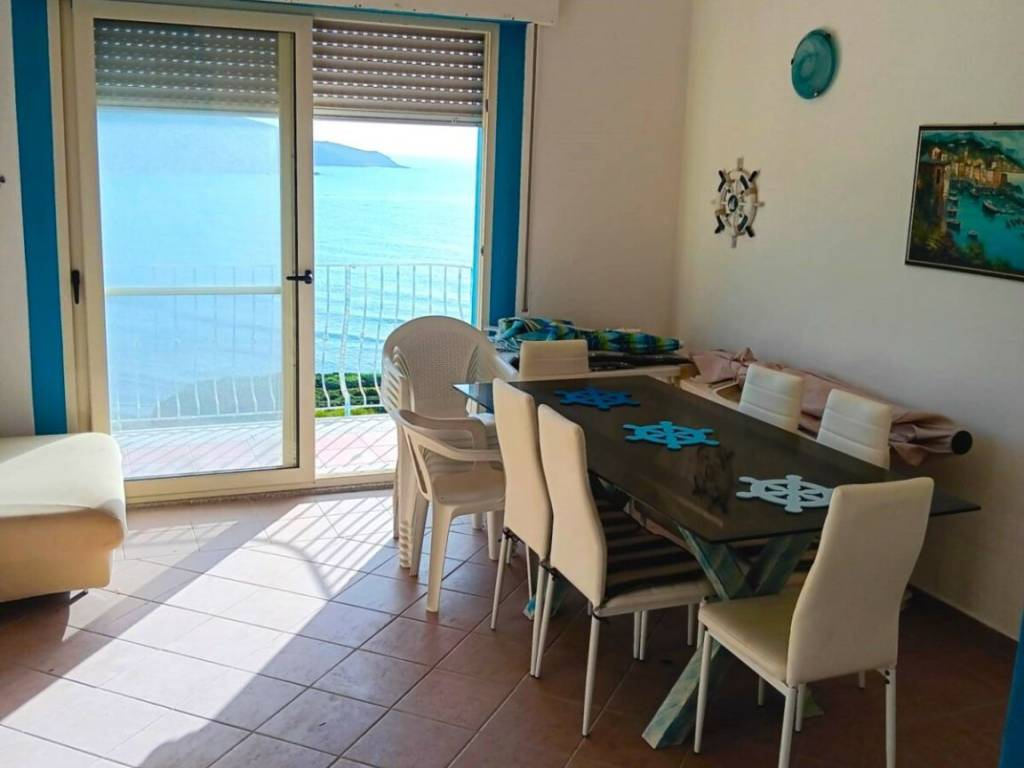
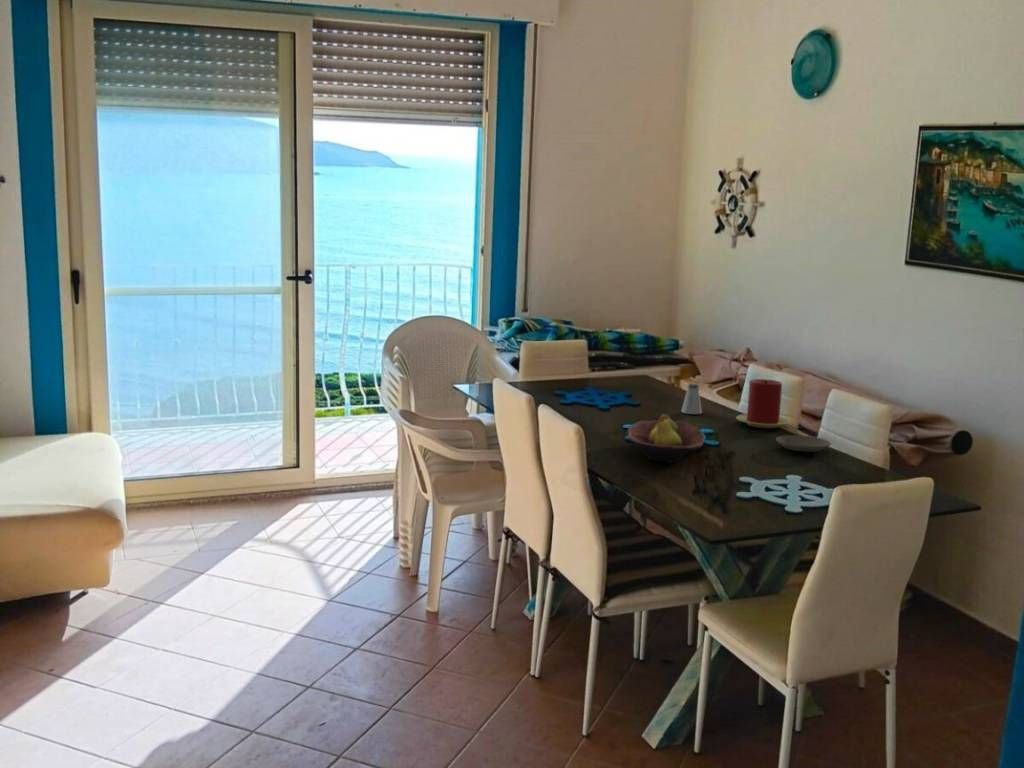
+ fruit bowl [626,413,705,464]
+ candle [735,378,791,429]
+ plate [775,434,832,453]
+ saltshaker [680,383,703,415]
